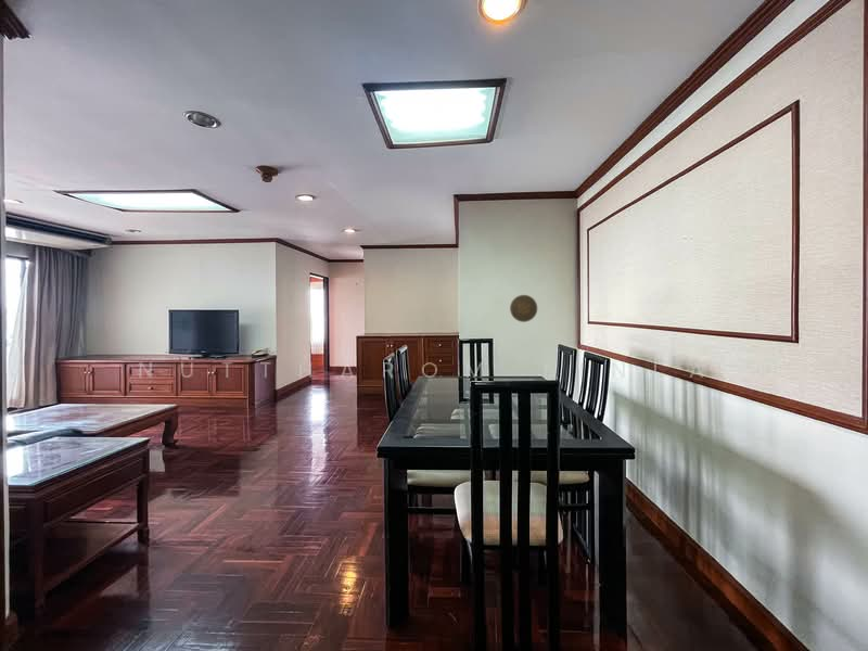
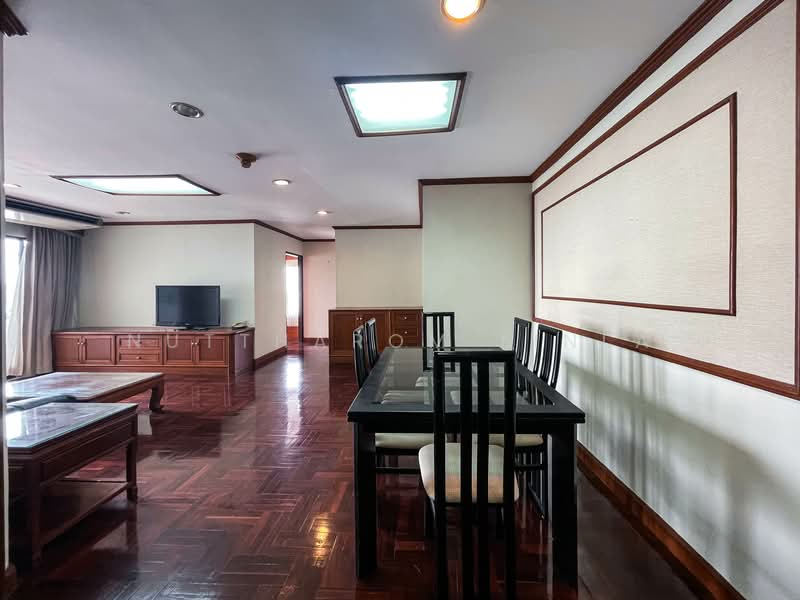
- decorative plate [509,294,538,323]
